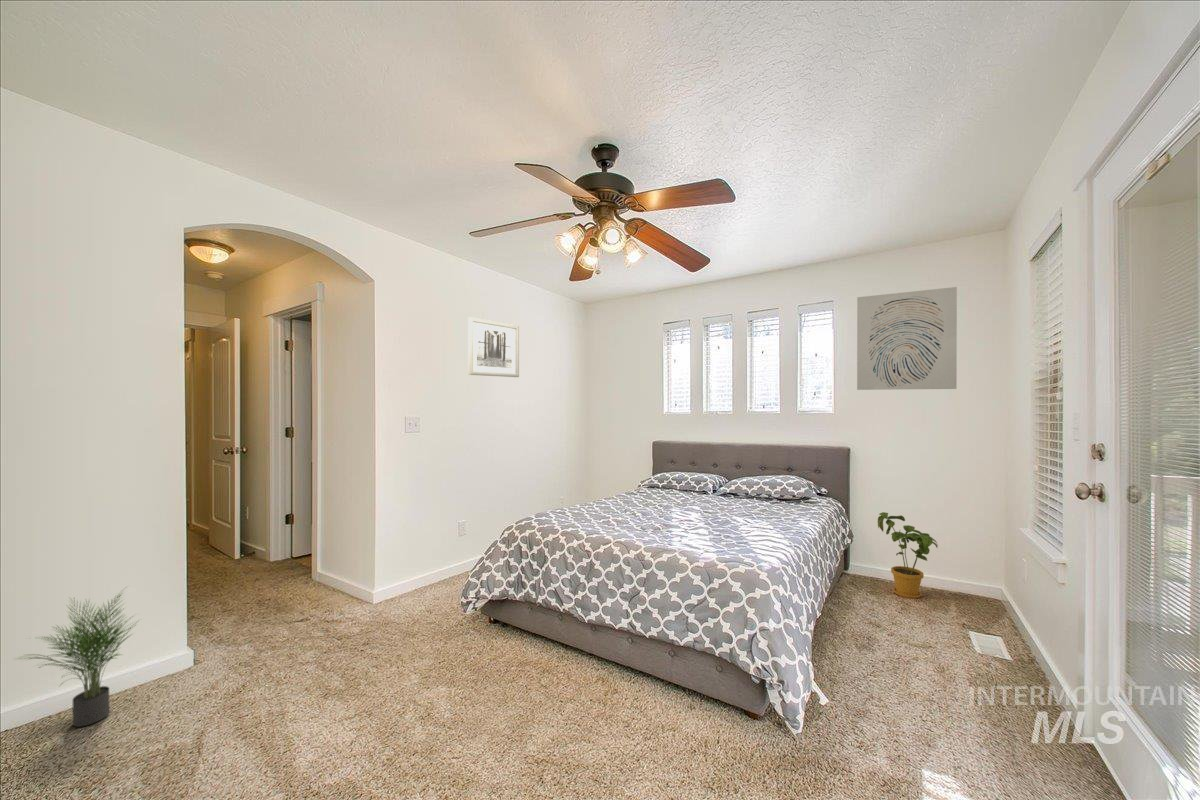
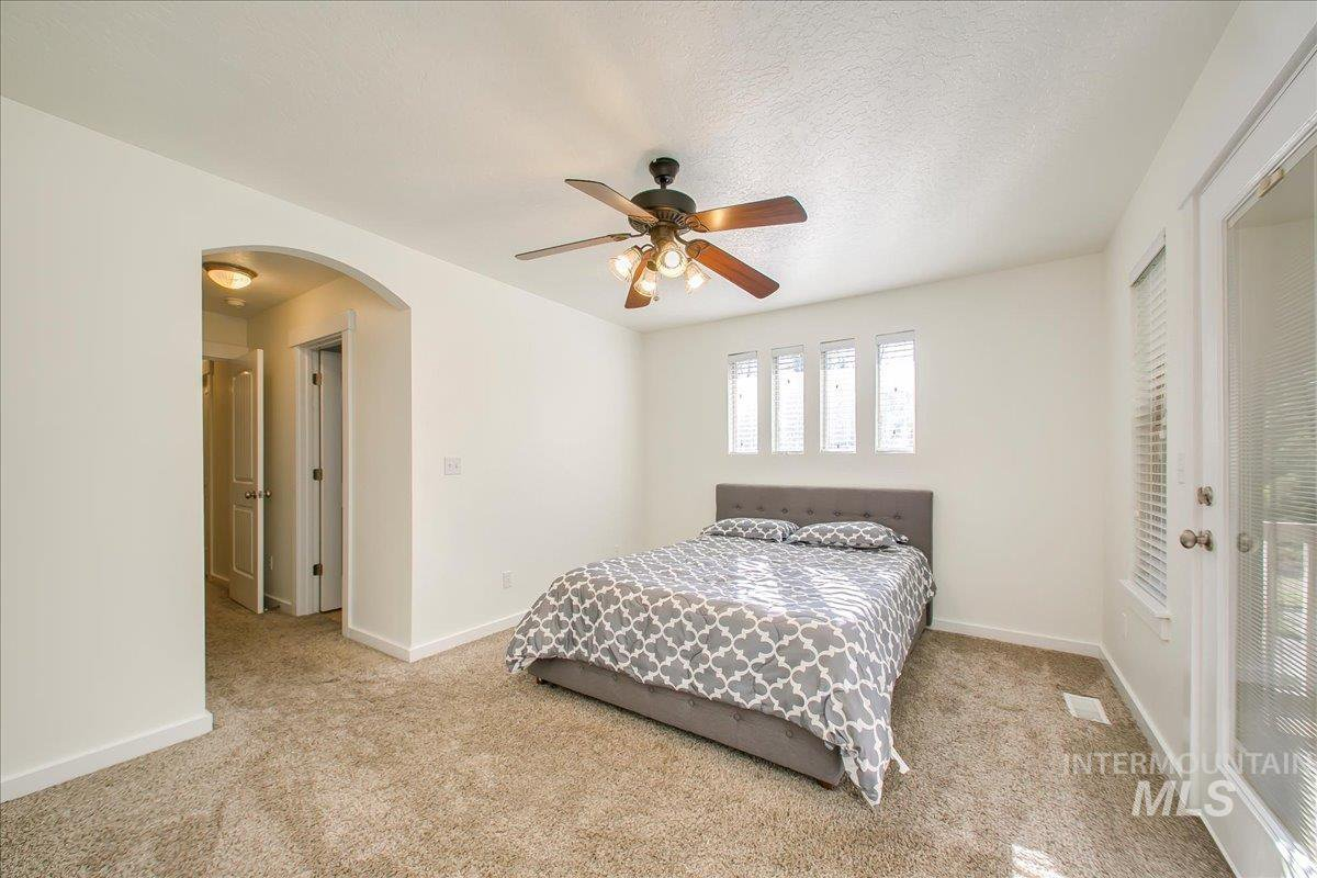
- house plant [877,511,939,599]
- potted plant [14,585,145,728]
- wall art [856,286,958,391]
- wall art [467,316,520,378]
